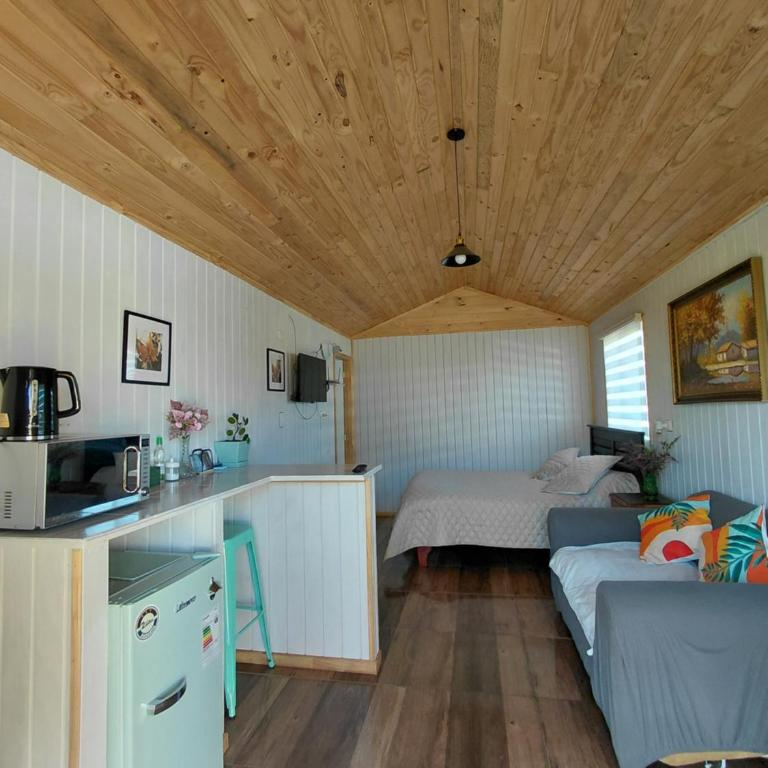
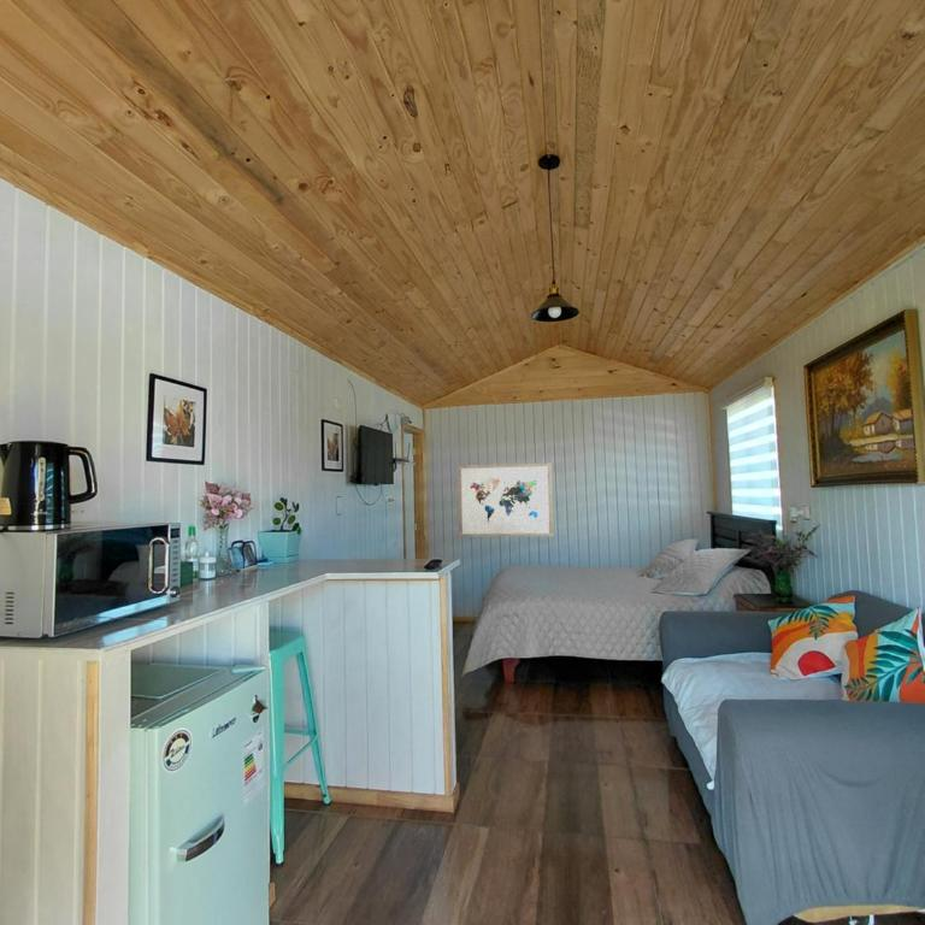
+ wall art [458,461,555,537]
